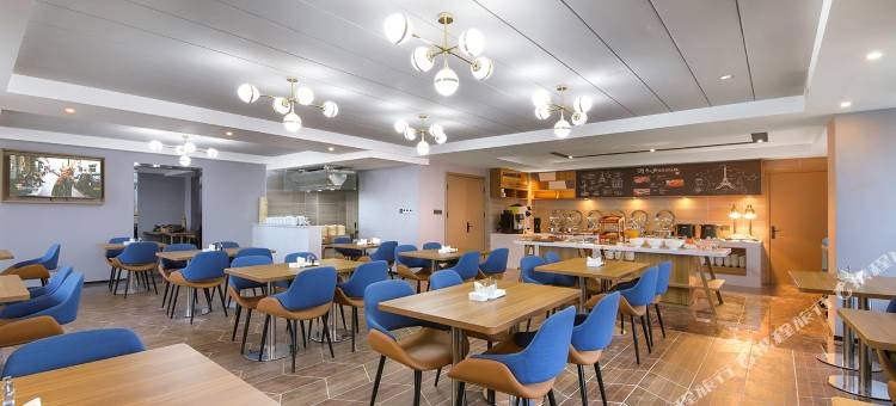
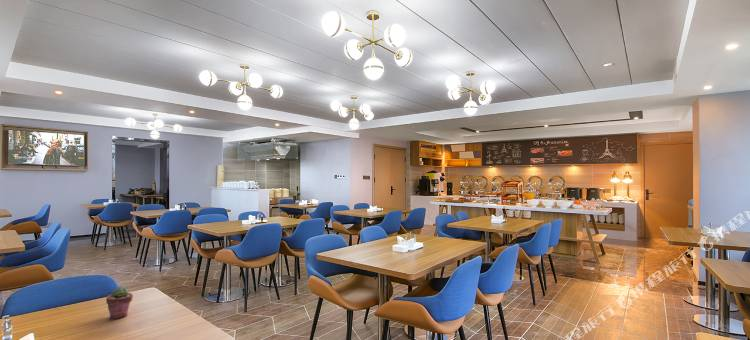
+ potted succulent [105,285,134,320]
